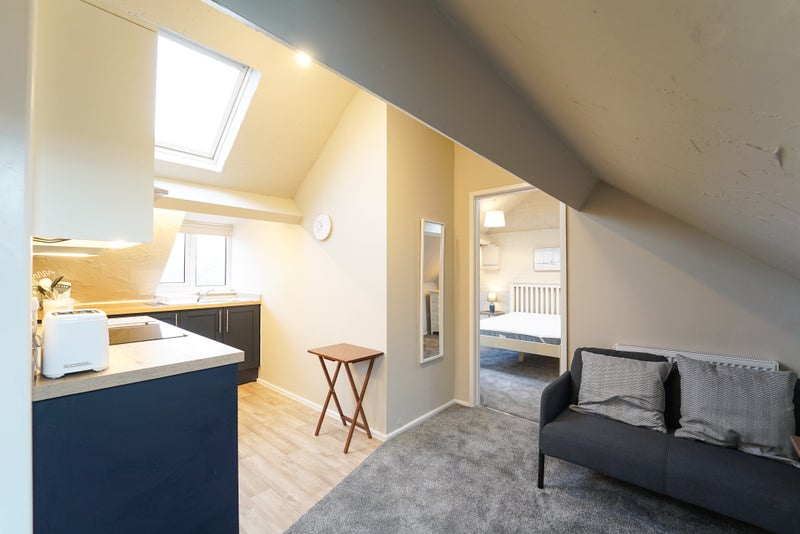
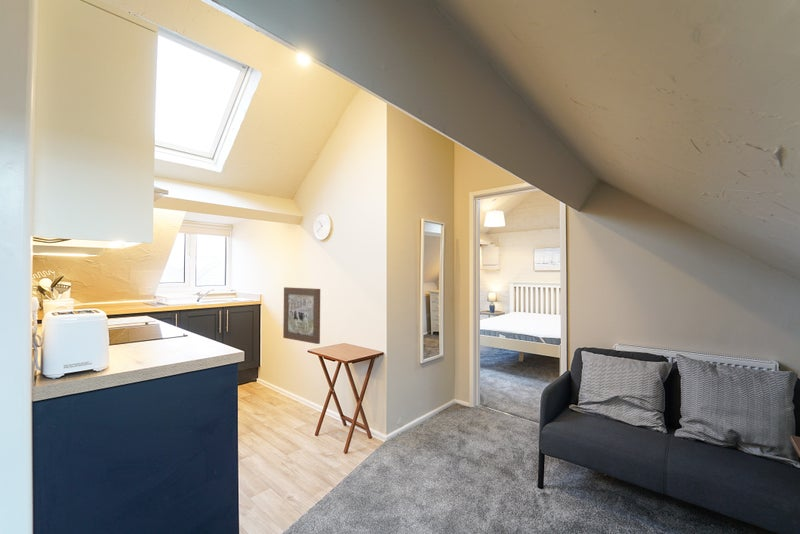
+ wall art [282,286,321,345]
